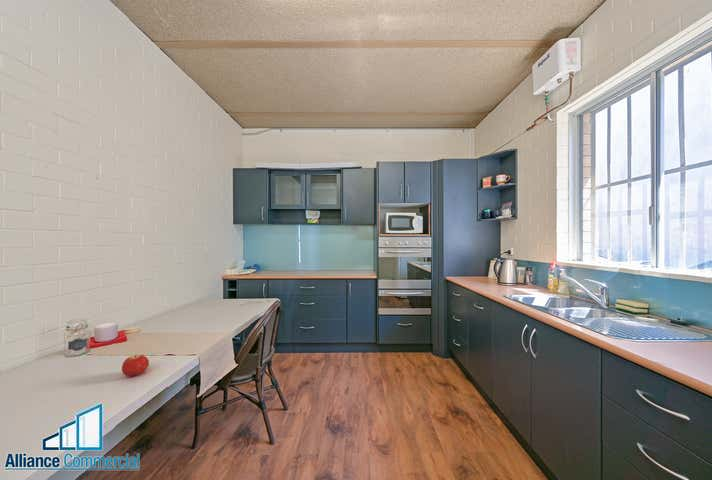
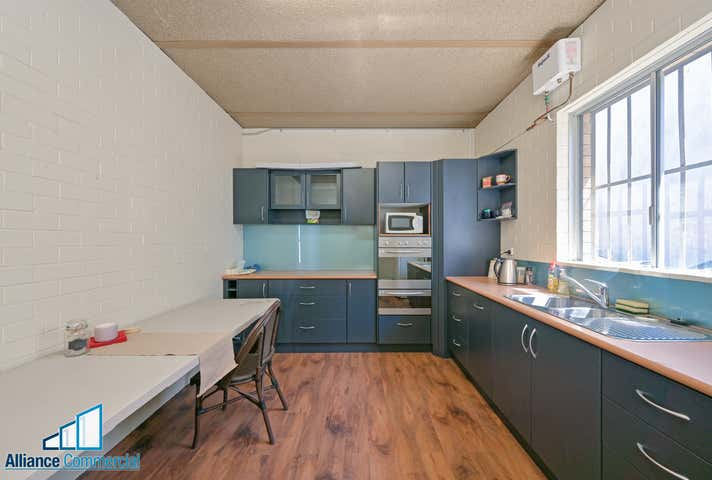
- fruit [121,354,150,377]
